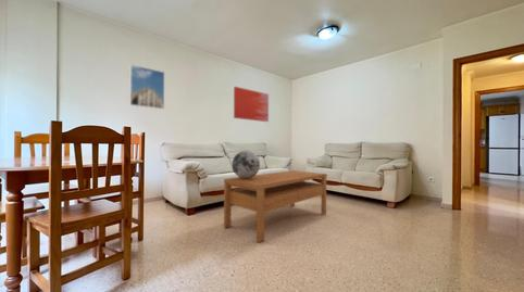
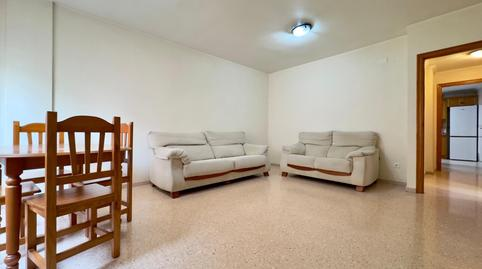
- decorative sphere [232,150,261,179]
- coffee table [223,169,328,243]
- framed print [129,64,165,110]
- wall art [233,86,270,123]
